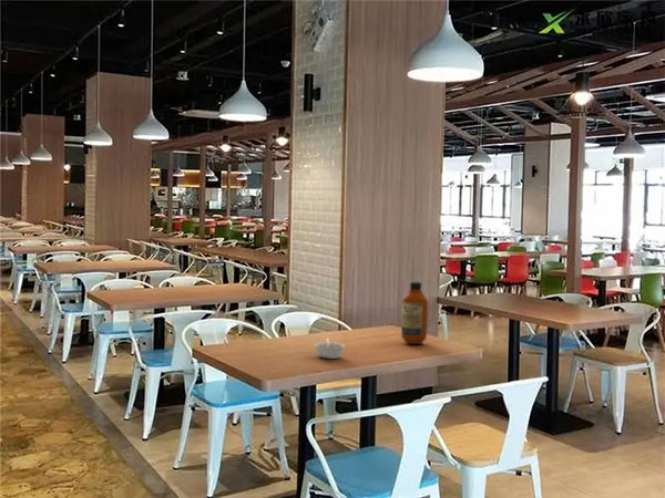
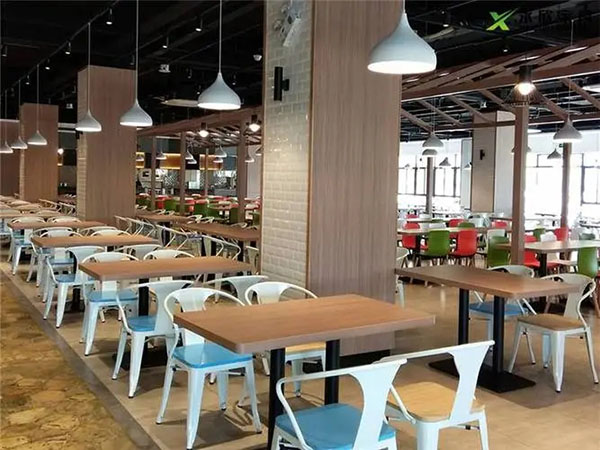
- legume [313,338,347,360]
- bottle [400,281,429,345]
